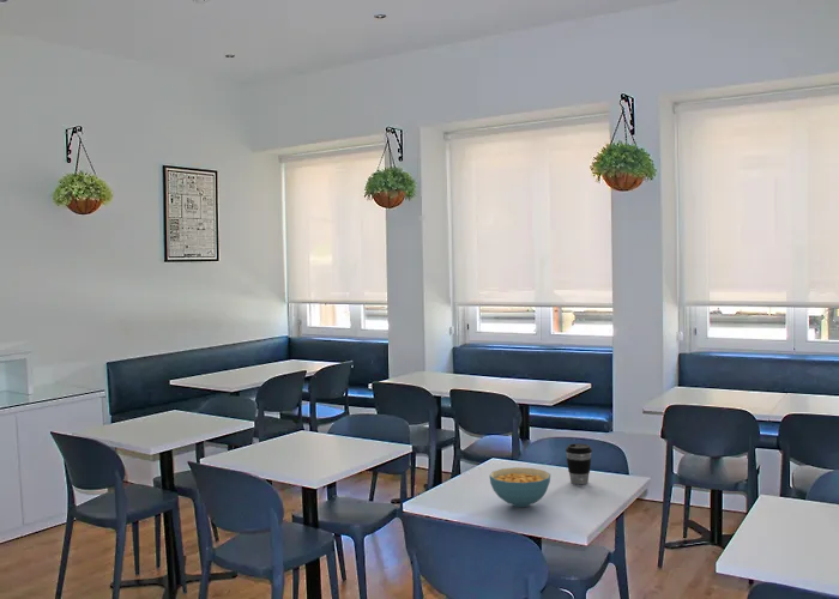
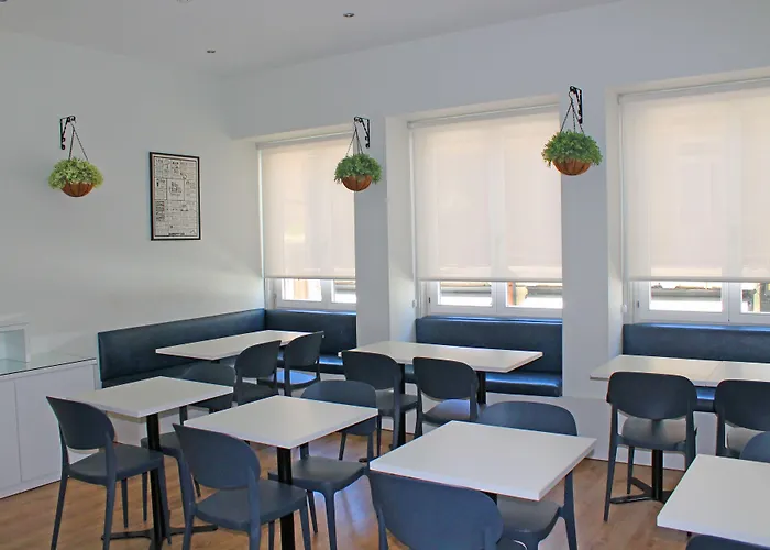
- coffee cup [565,442,593,485]
- cereal bowl [488,466,551,508]
